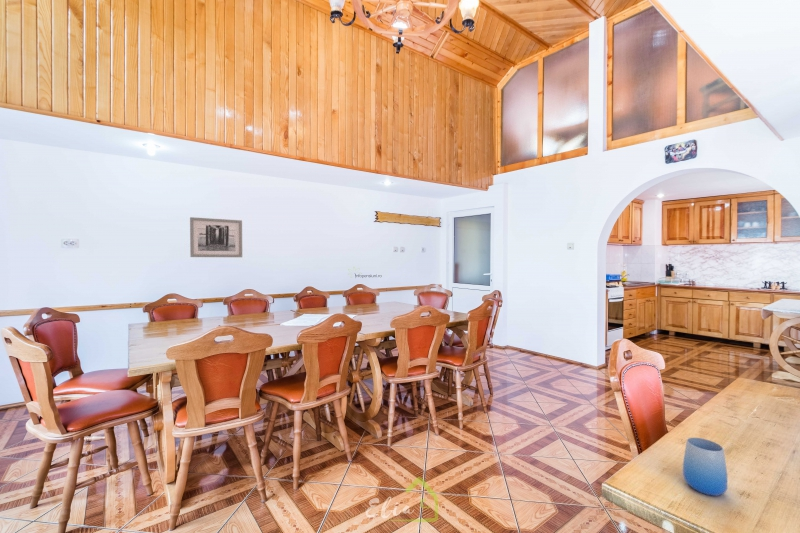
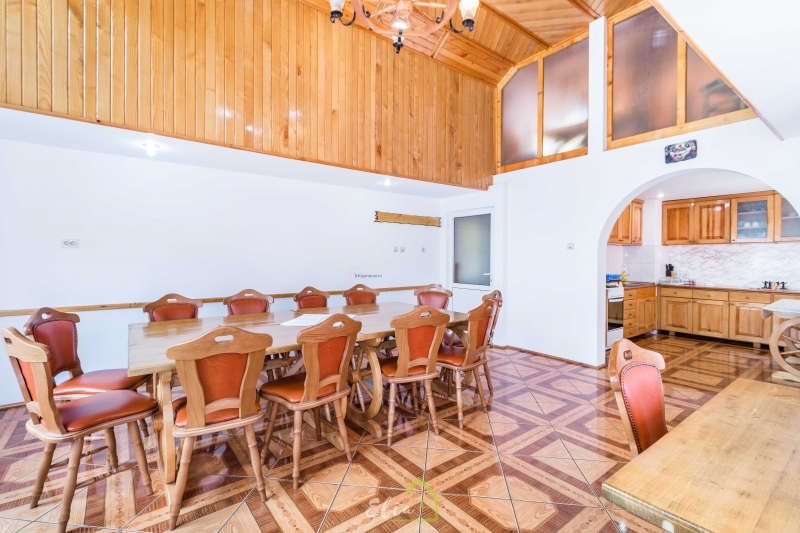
- wall art [189,216,243,258]
- cup [682,437,728,497]
